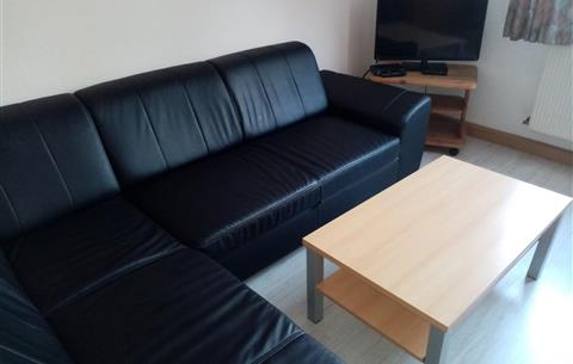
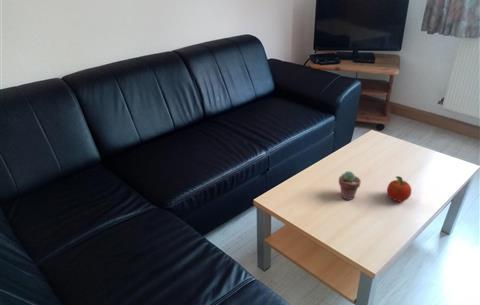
+ fruit [386,175,412,203]
+ potted succulent [338,170,362,201]
